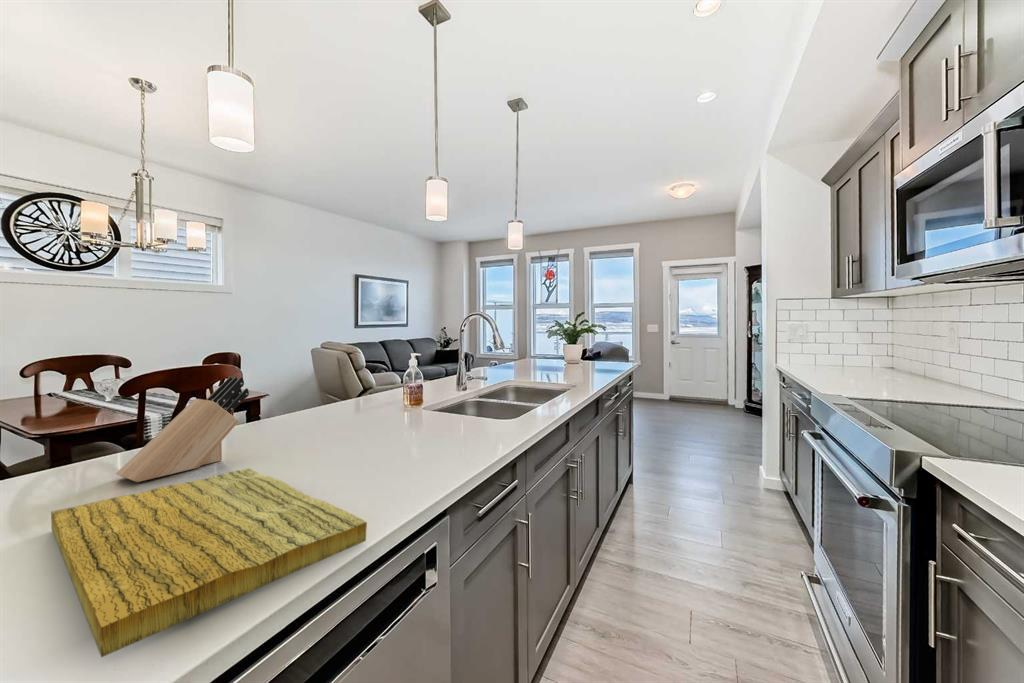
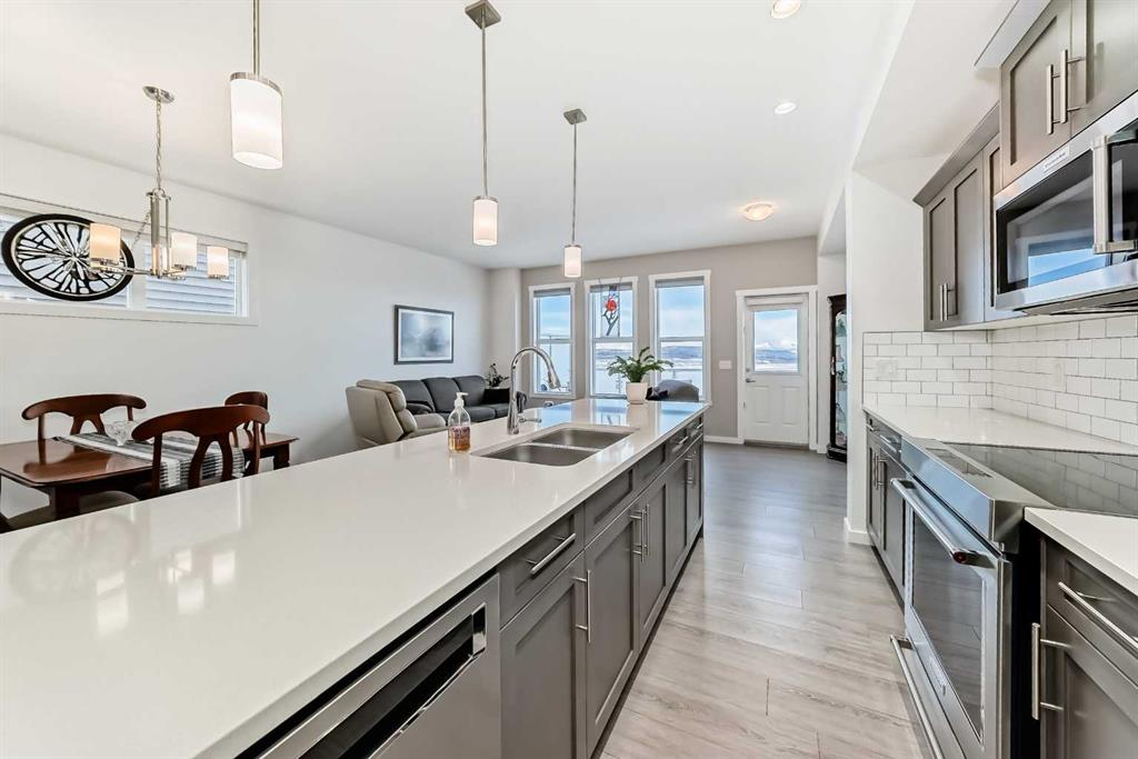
- knife block [115,376,250,483]
- cutting board [50,467,368,658]
